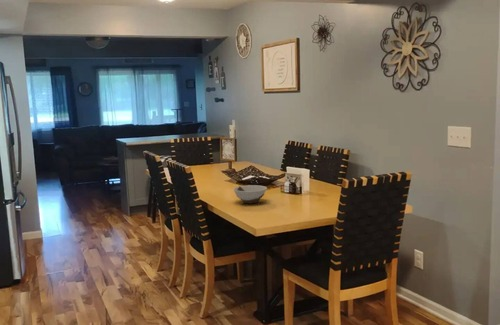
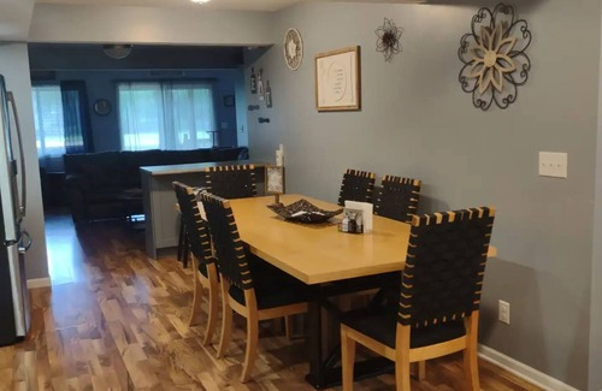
- bowl [232,184,268,205]
